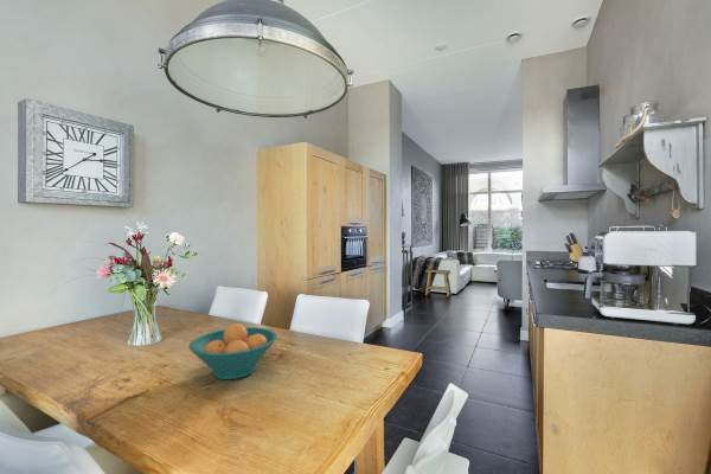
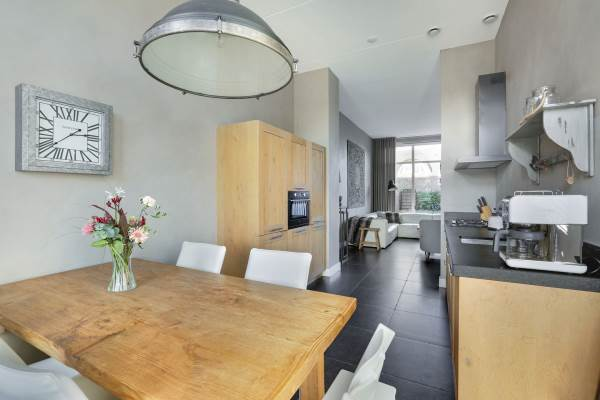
- fruit bowl [187,322,278,380]
